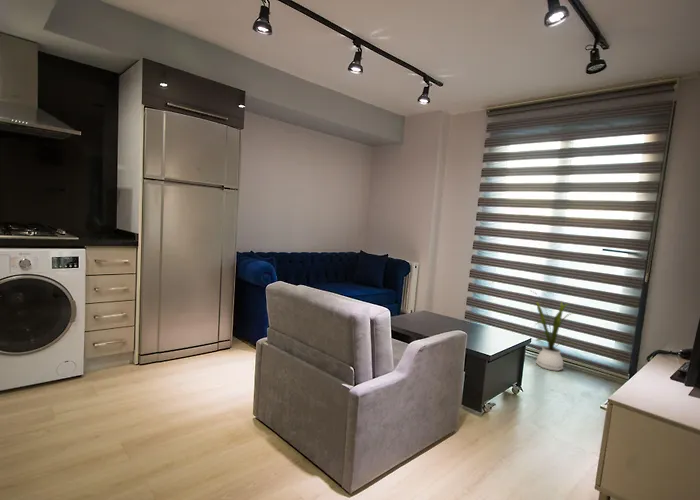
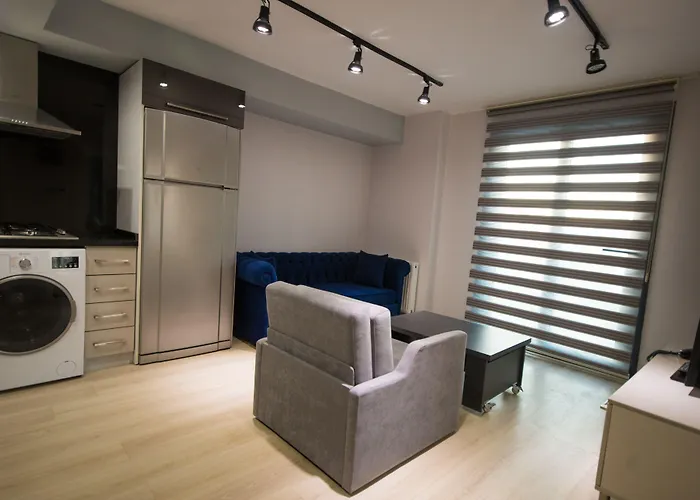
- house plant [528,289,578,372]
